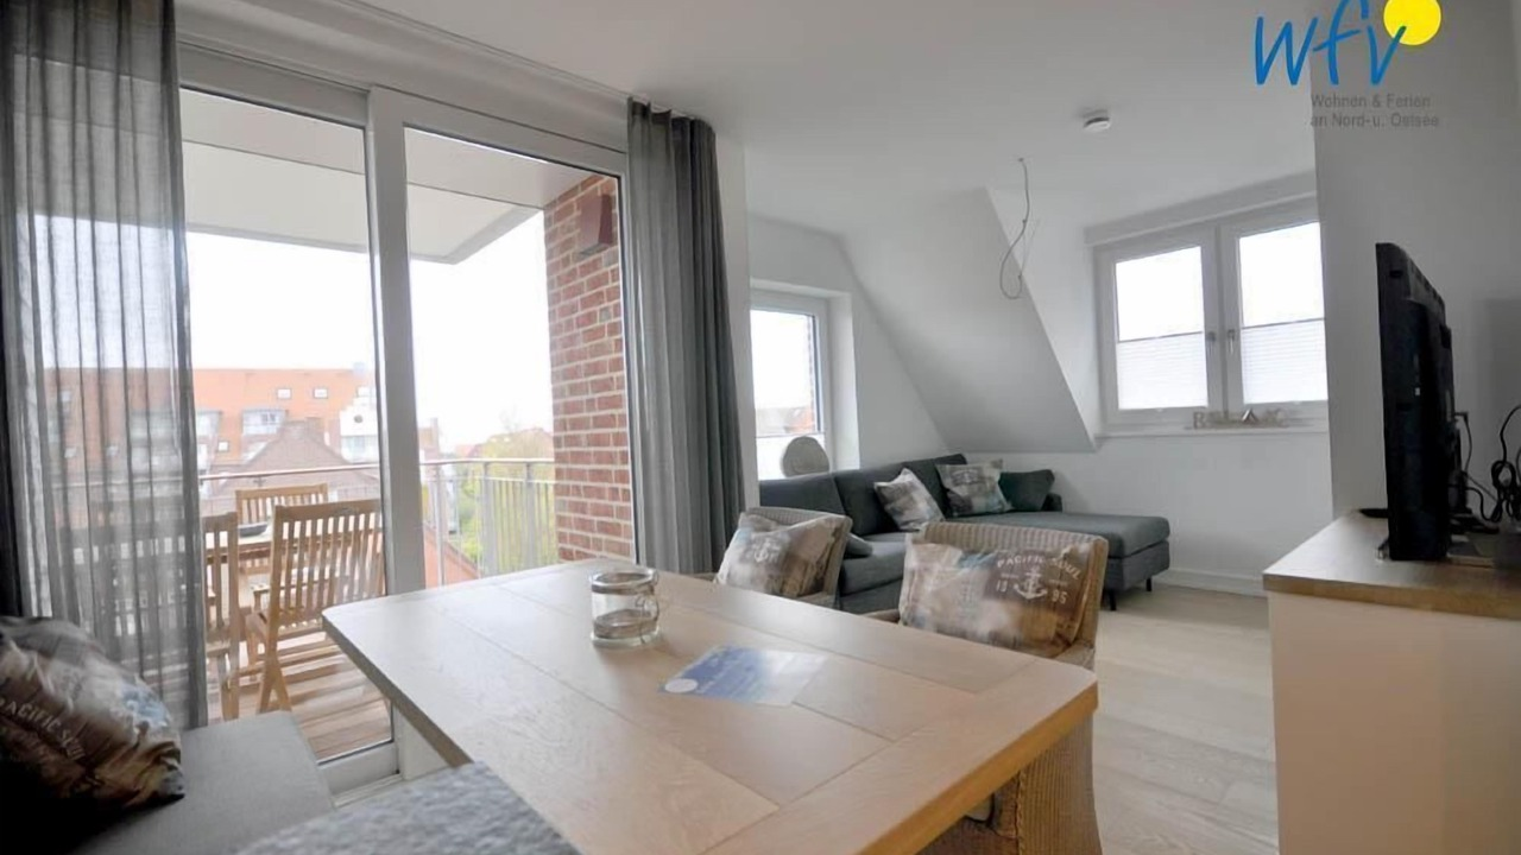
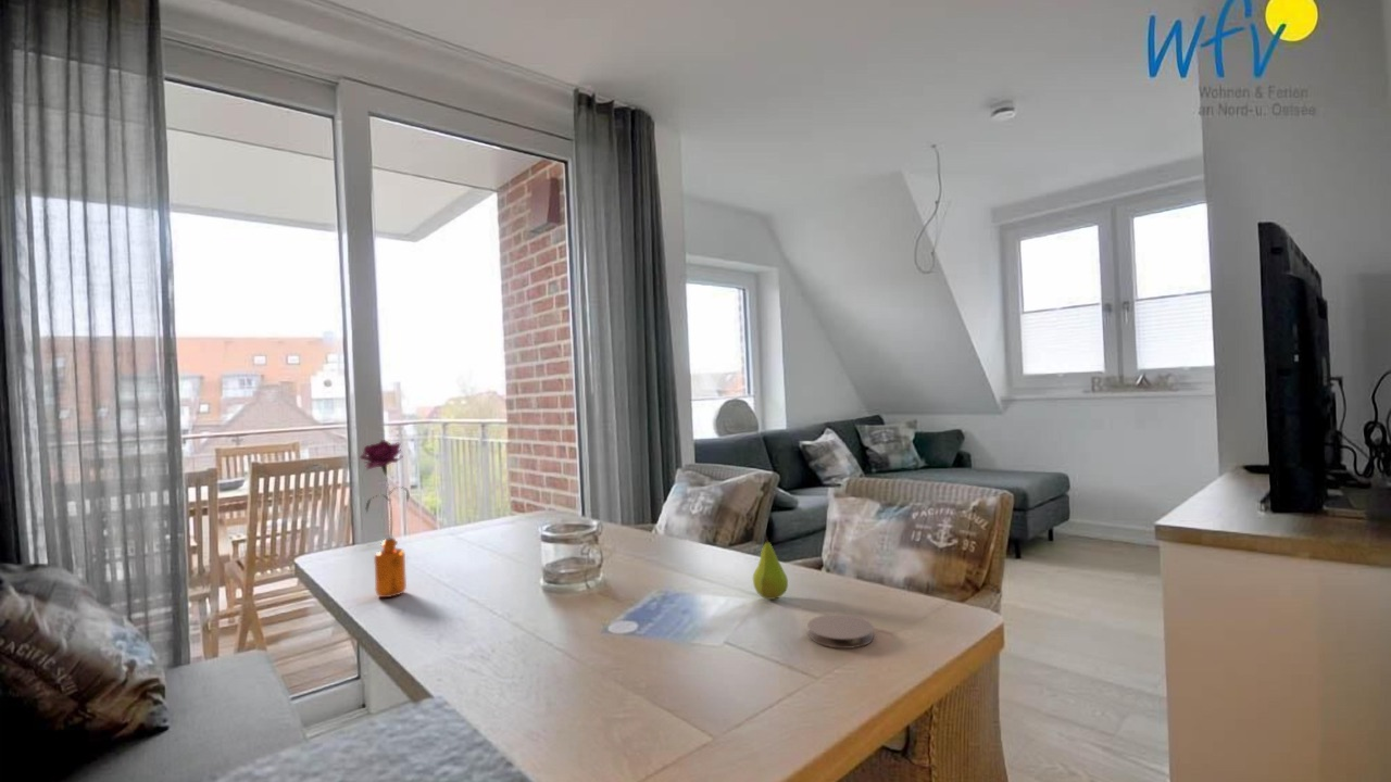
+ flower [359,439,410,598]
+ coaster [806,614,875,649]
+ fruit [752,532,789,601]
